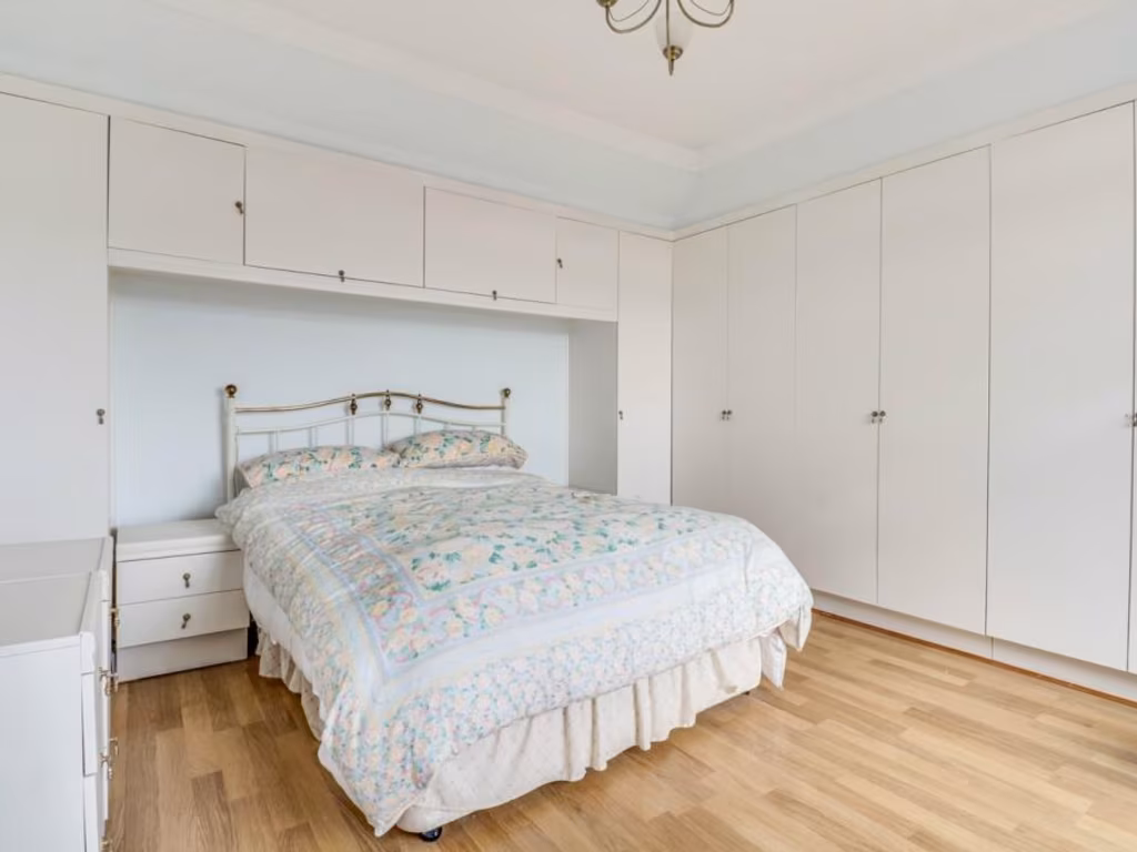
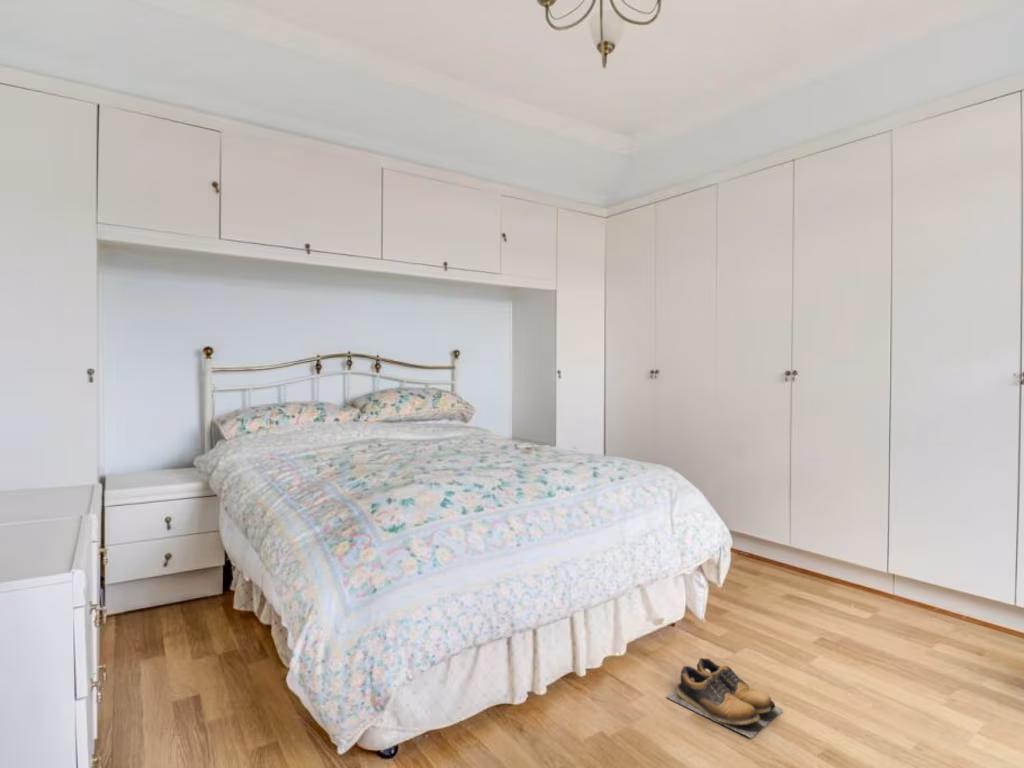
+ shoes [665,657,784,739]
